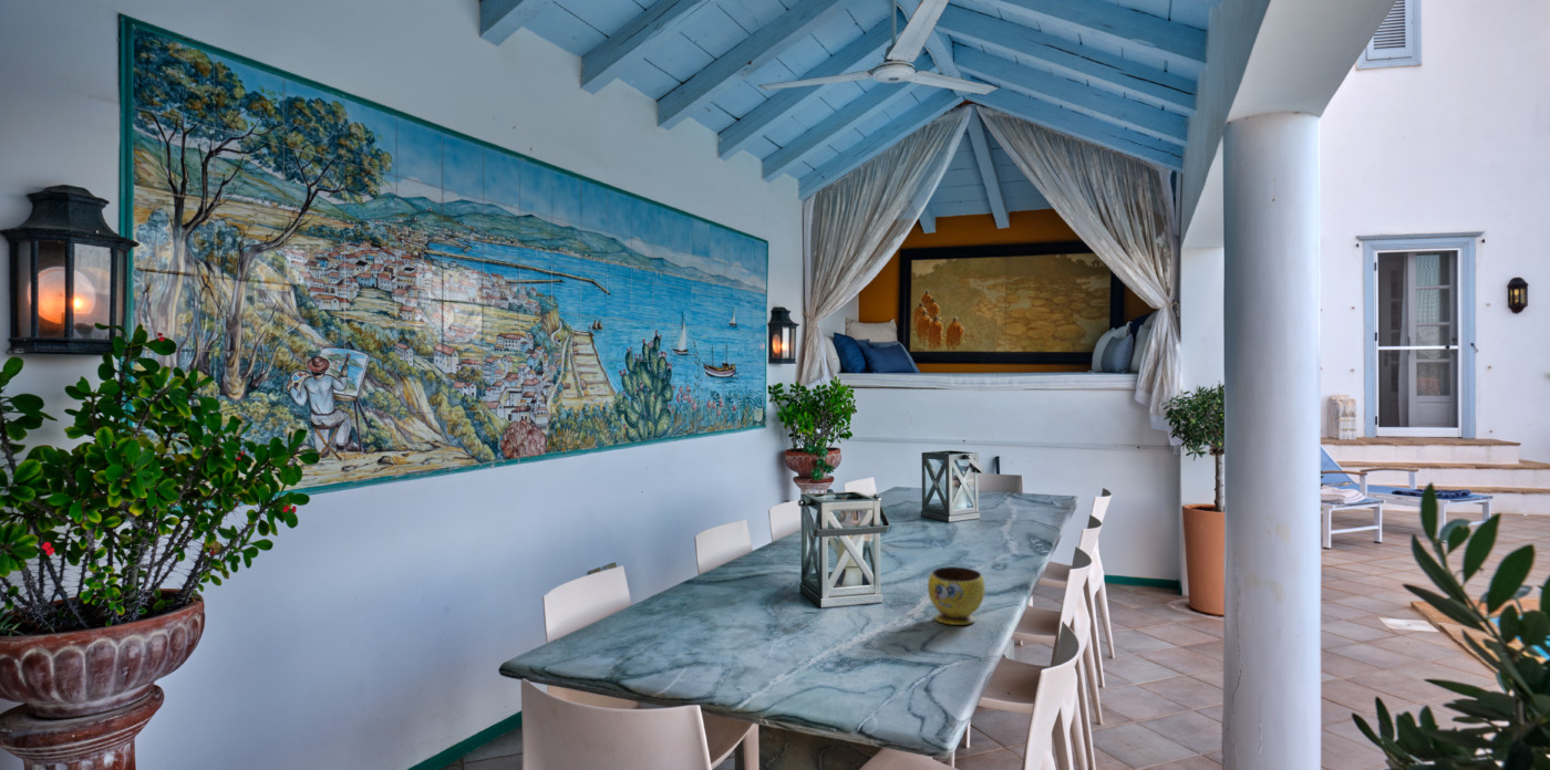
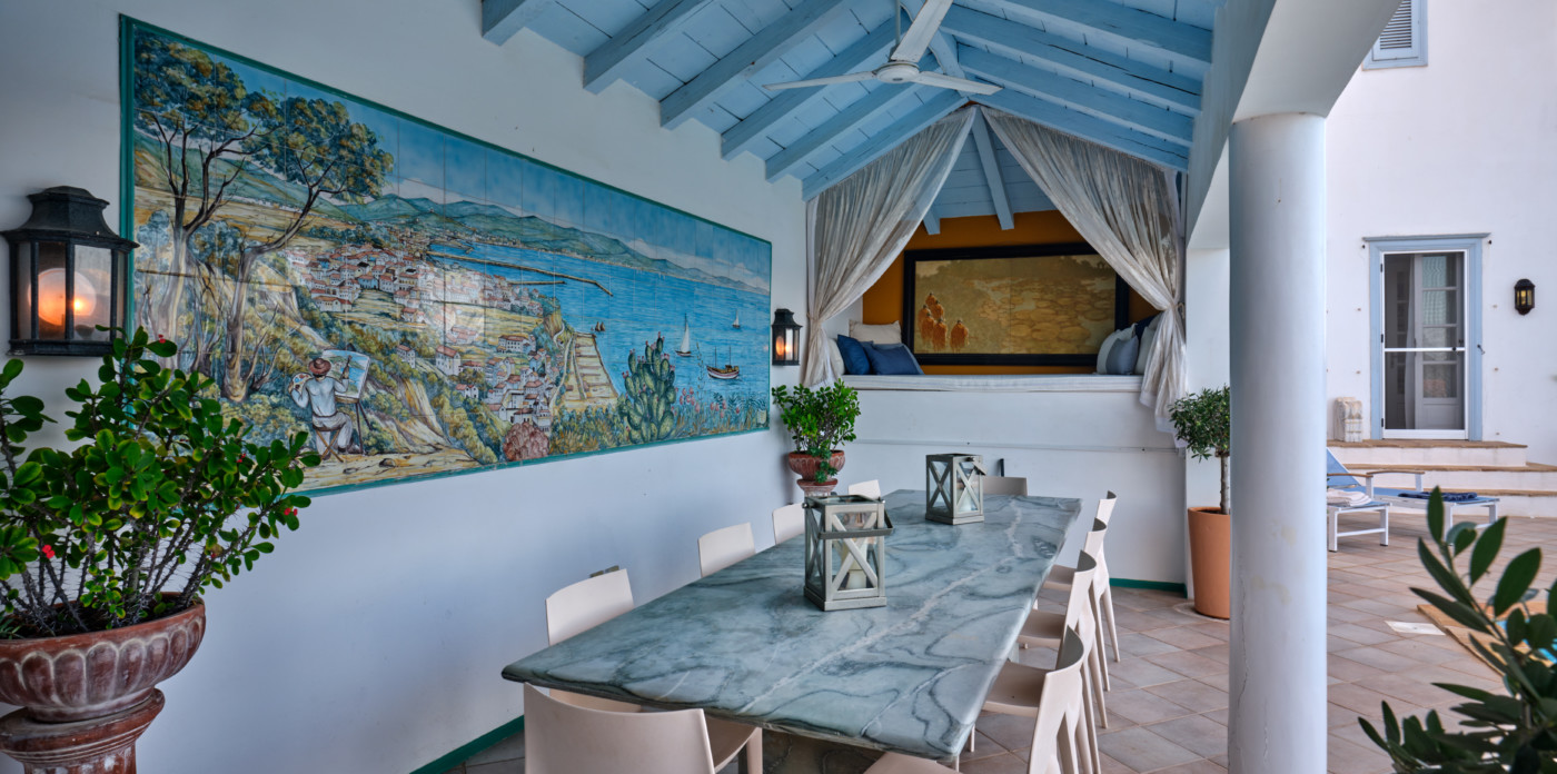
- bowl [927,565,985,626]
